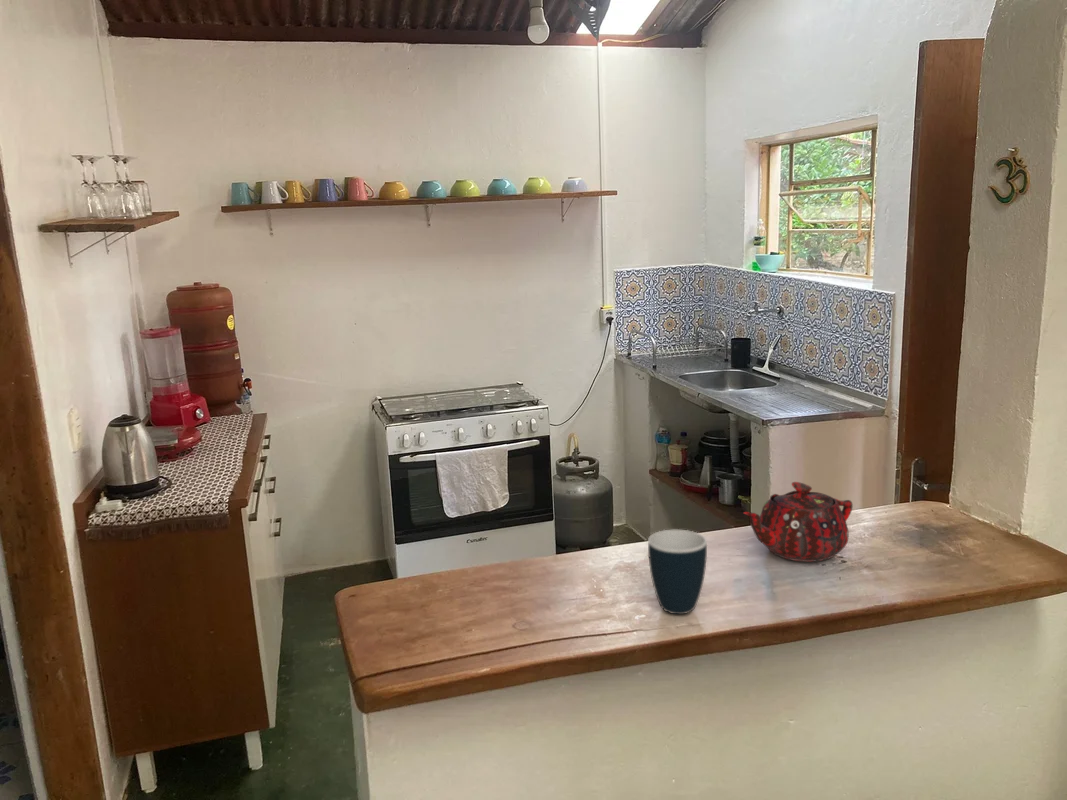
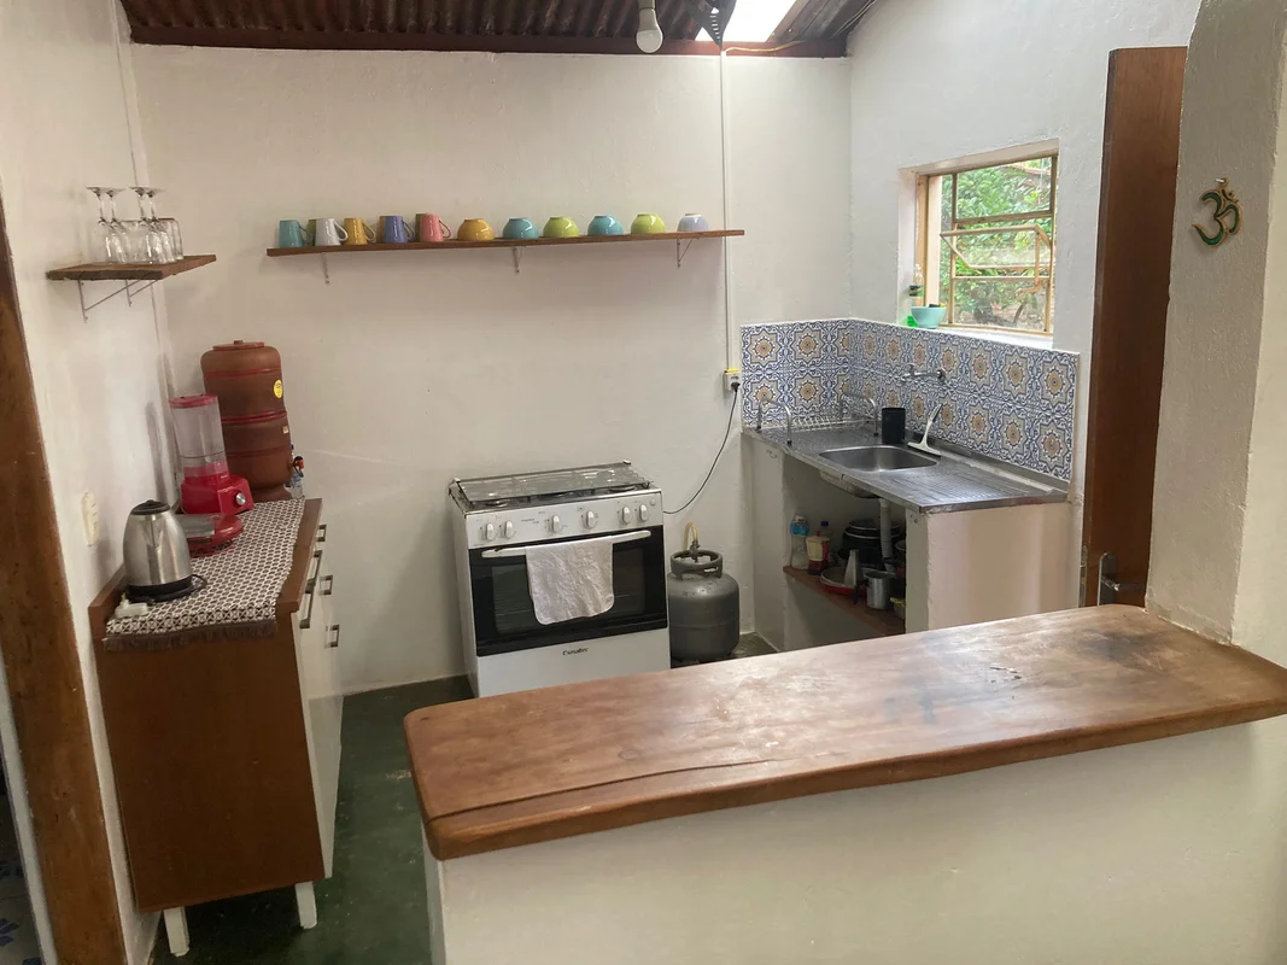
- mug [647,529,708,615]
- teapot [743,481,854,563]
